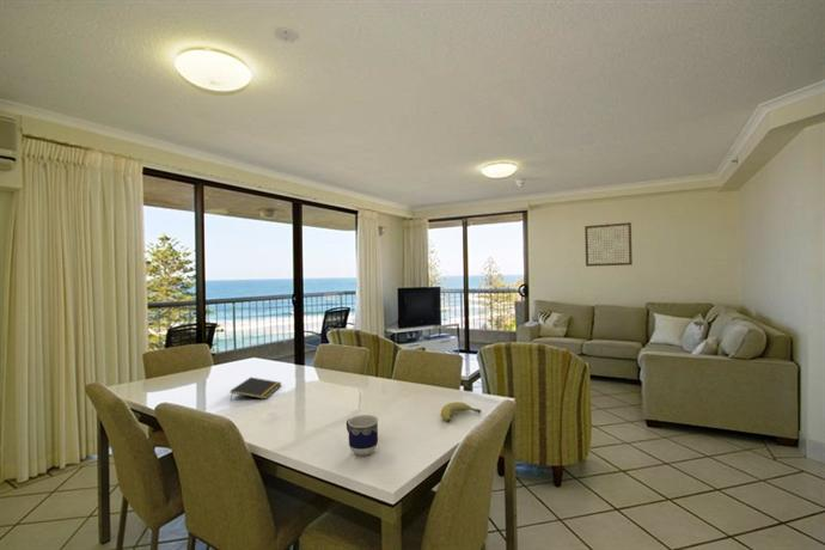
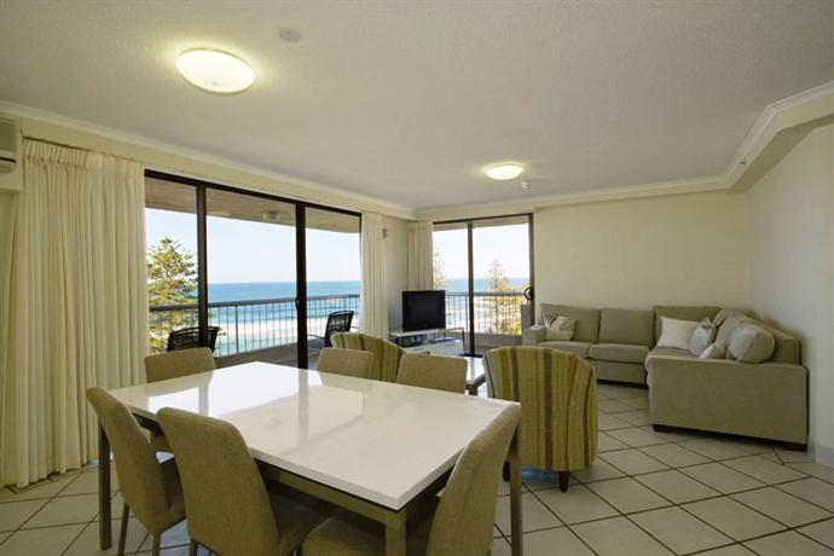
- wall art [583,221,634,268]
- fruit [440,401,482,422]
- notepad [230,377,282,401]
- cup [346,414,379,457]
